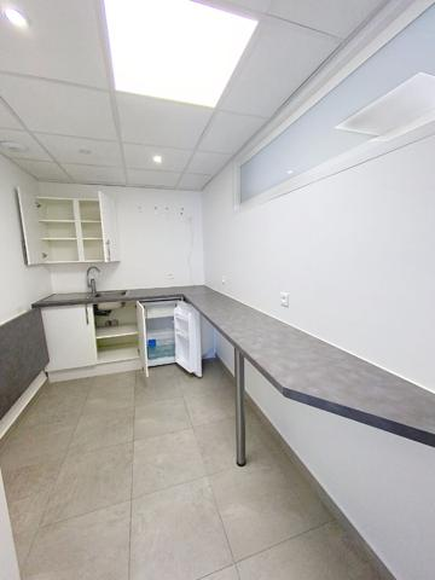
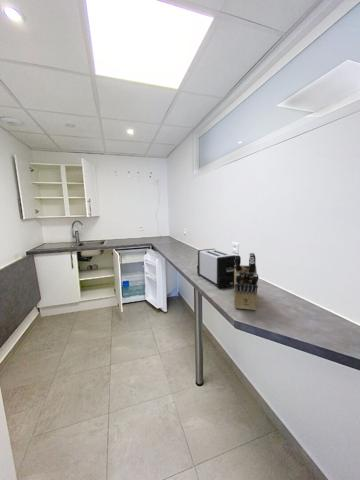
+ toaster [196,248,237,289]
+ knife block [233,252,259,311]
